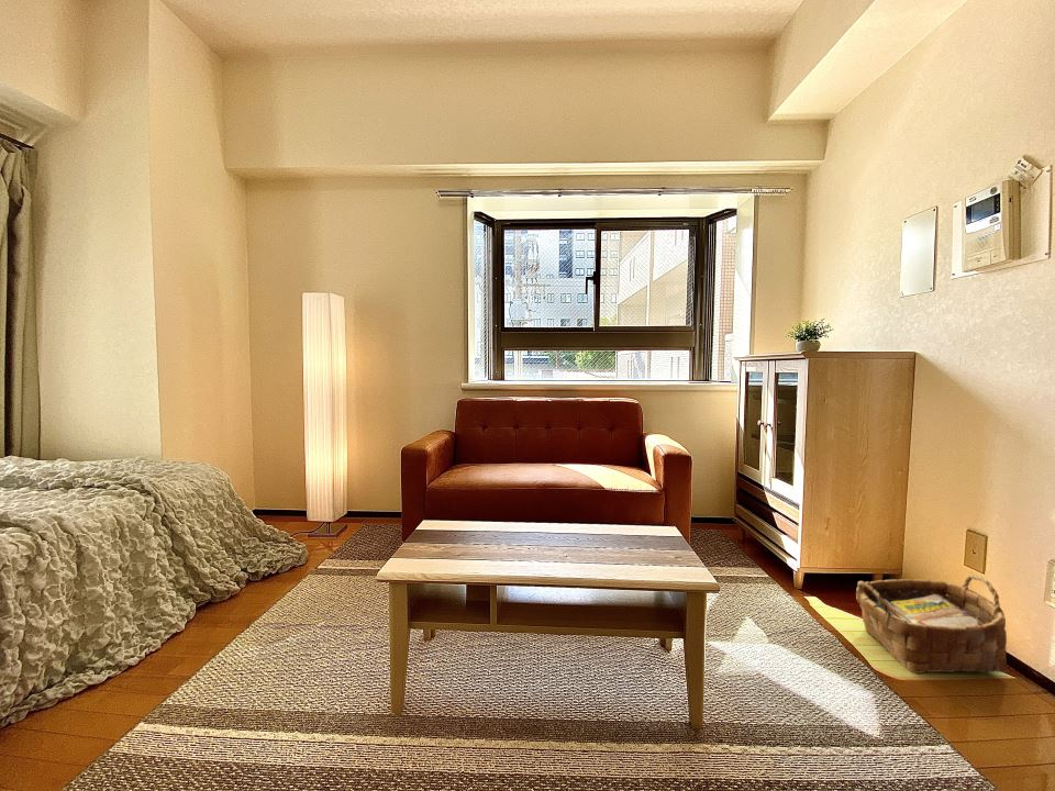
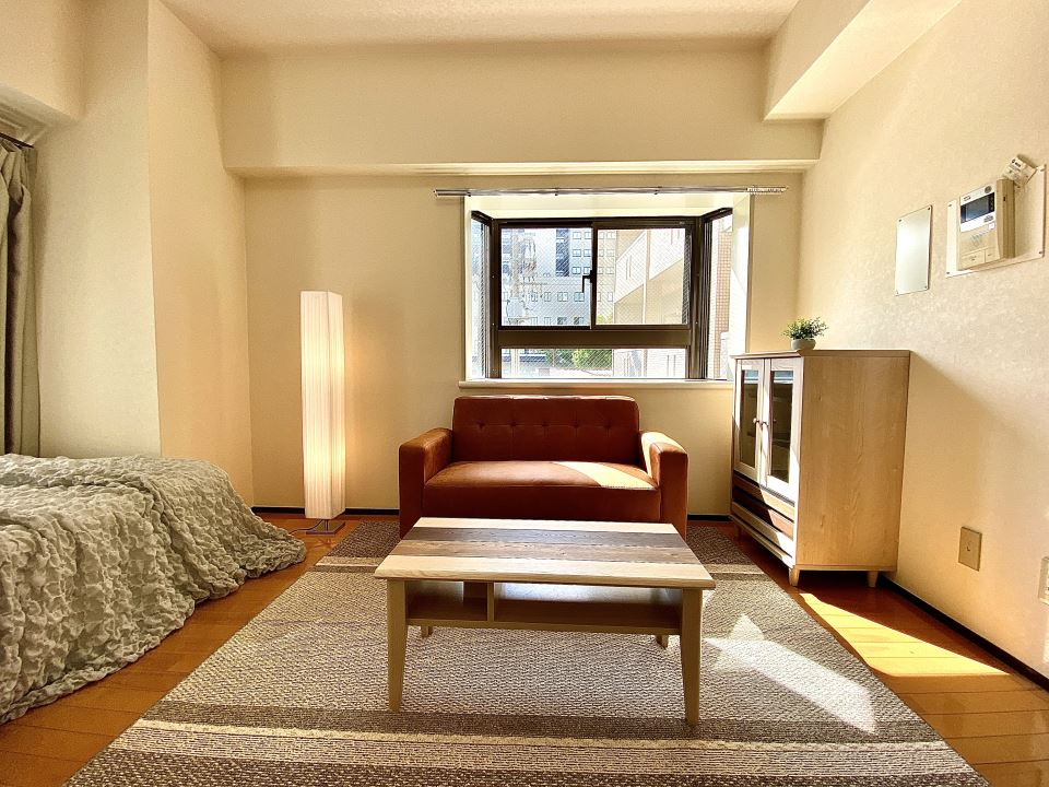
- woven basket [855,573,1008,675]
